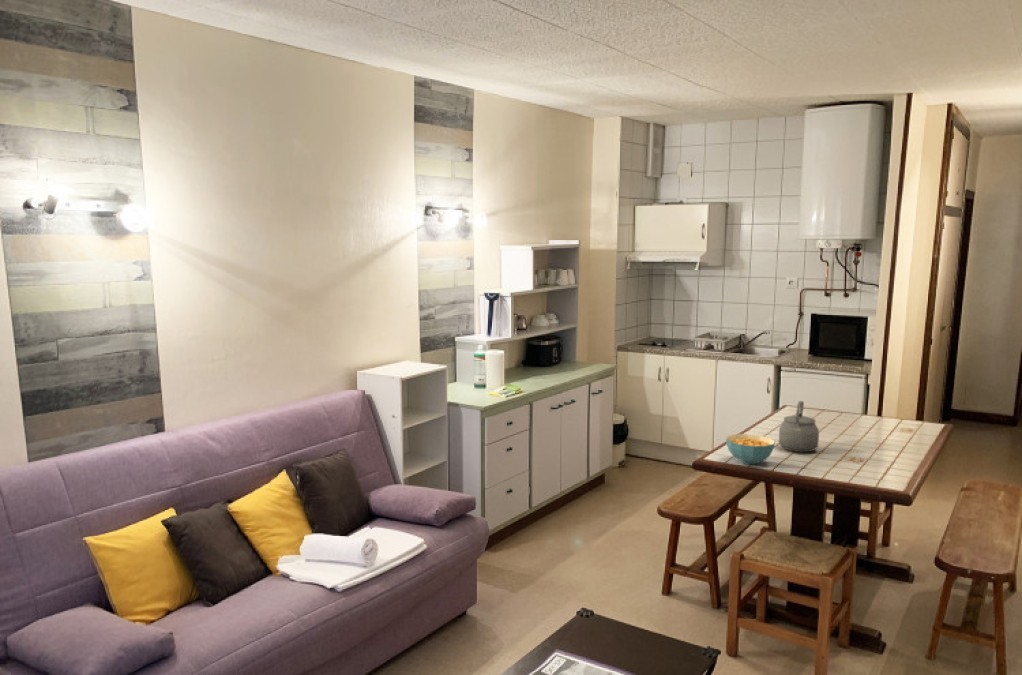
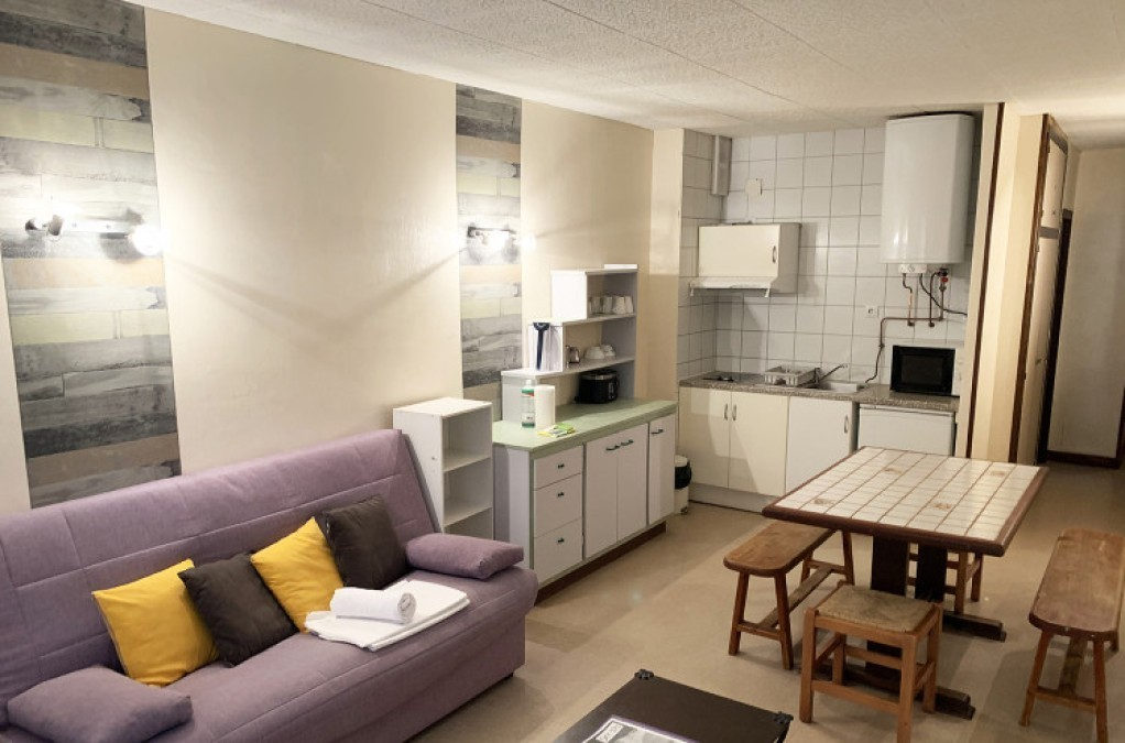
- cereal bowl [725,433,776,465]
- tea kettle [778,400,820,453]
